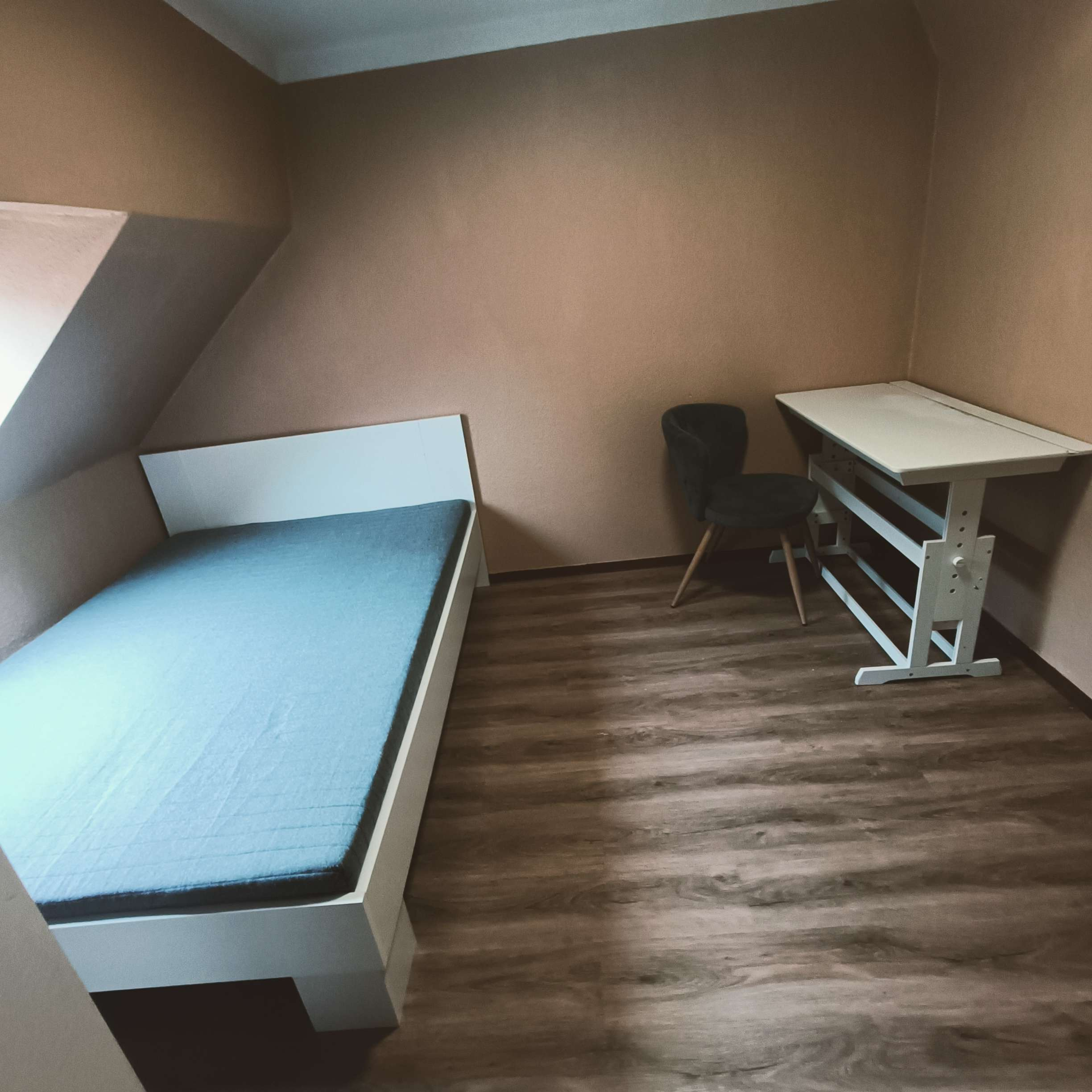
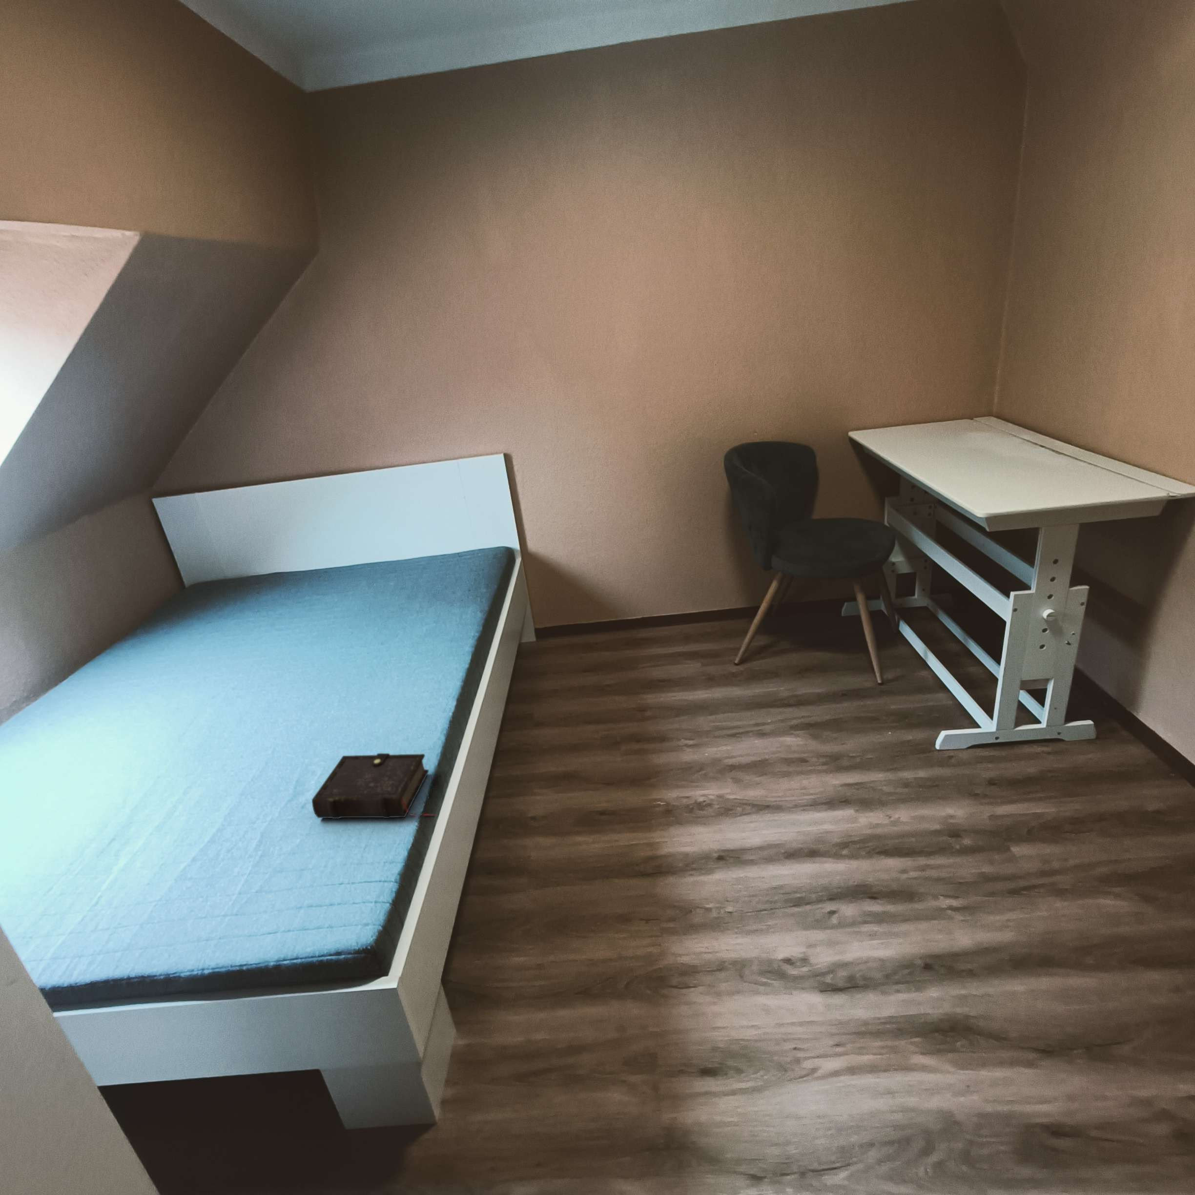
+ book [312,753,438,820]
